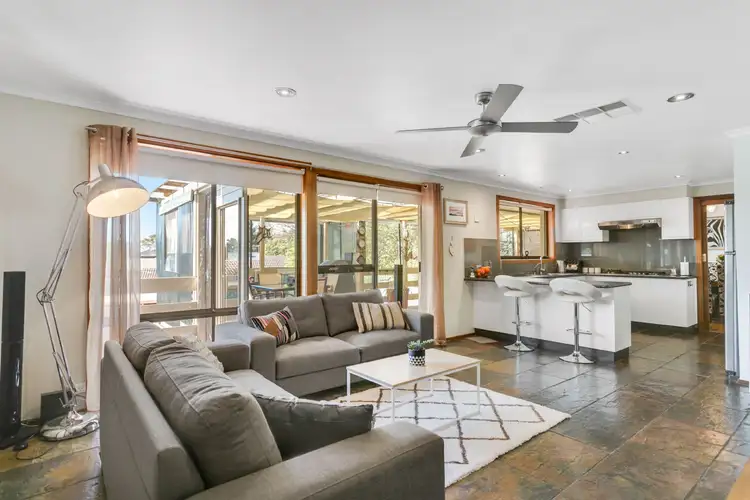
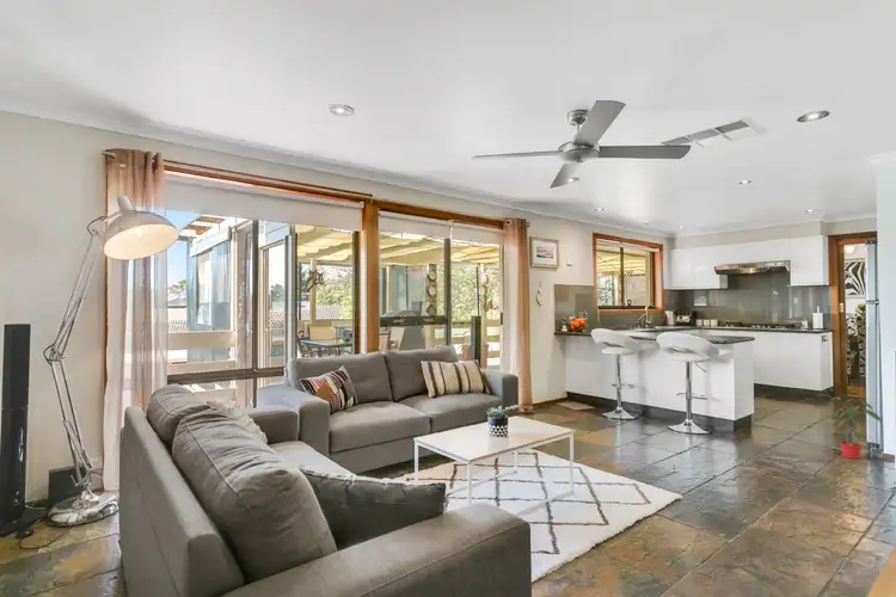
+ potted plant [815,394,884,460]
